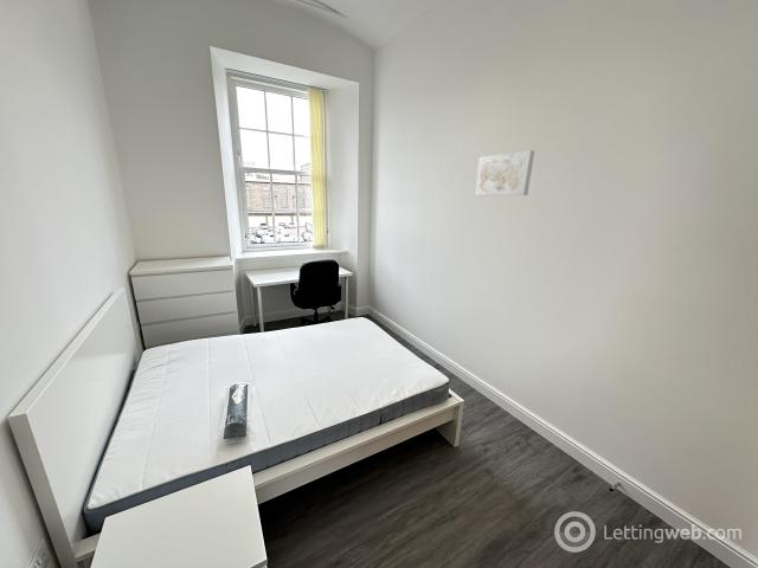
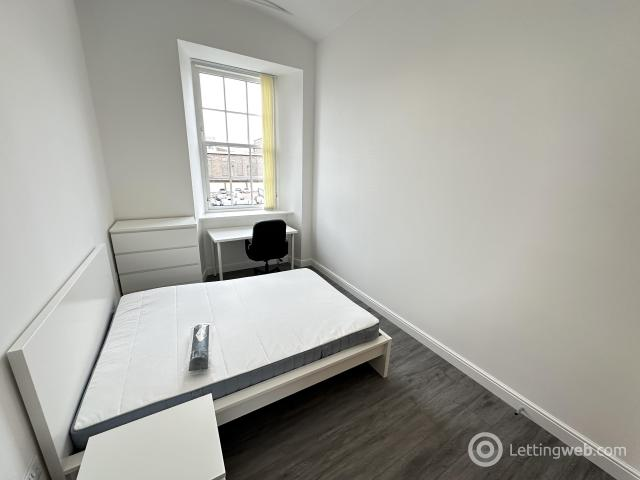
- wall art [474,149,535,196]
